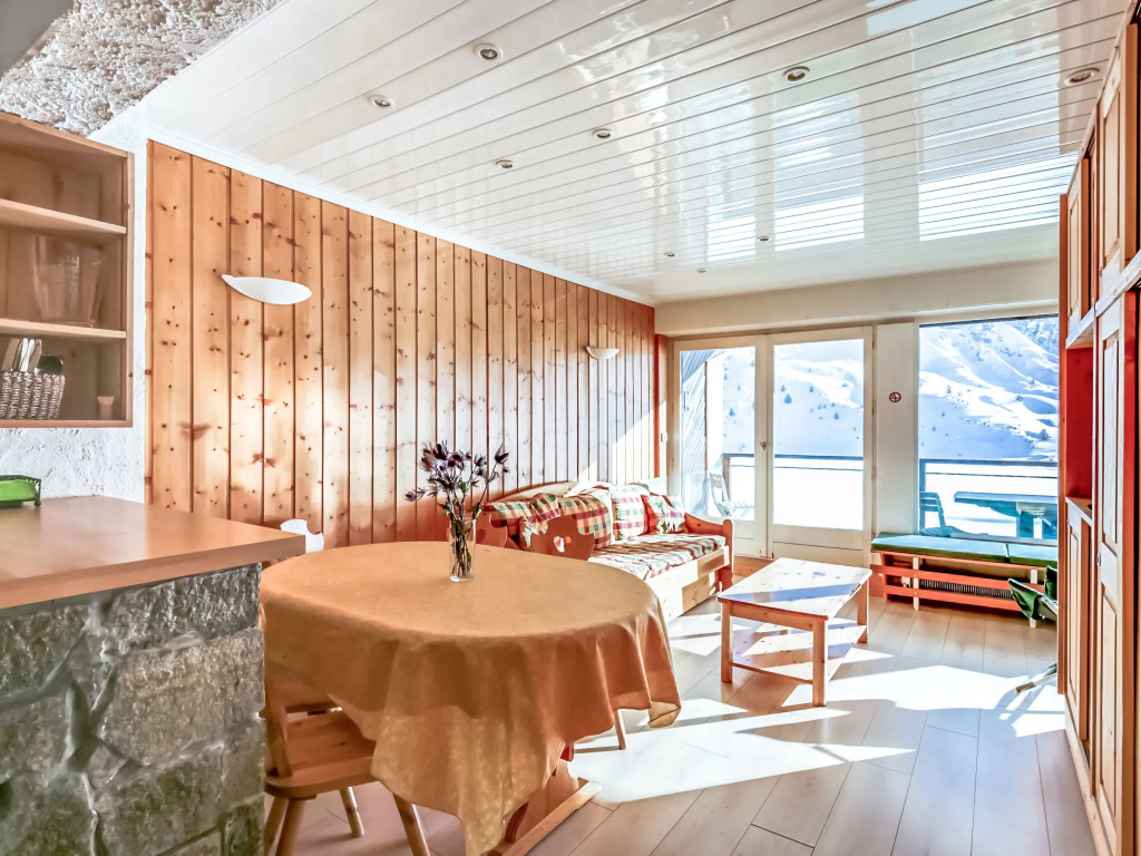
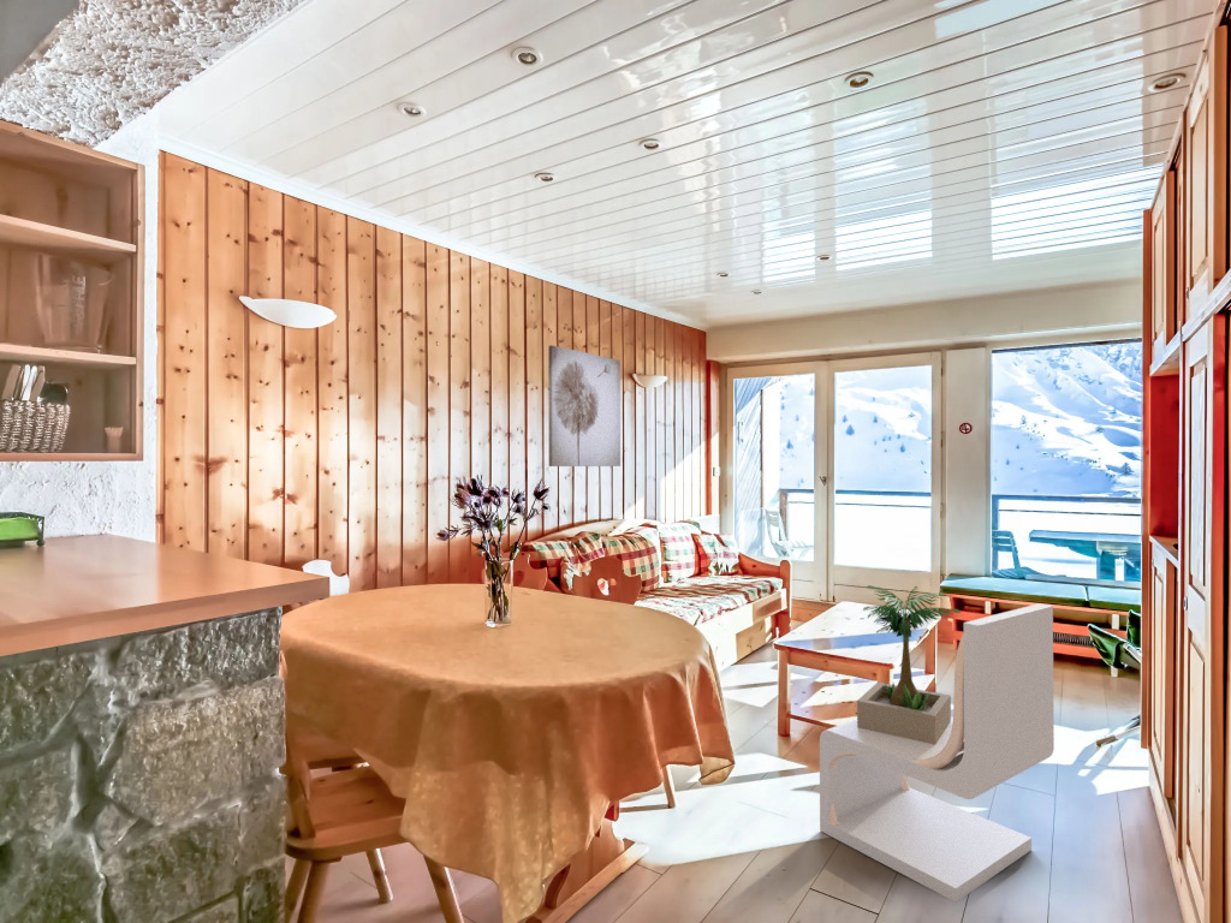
+ potted plant [856,584,962,744]
+ lounge chair [819,602,1055,903]
+ wall art [547,344,622,468]
